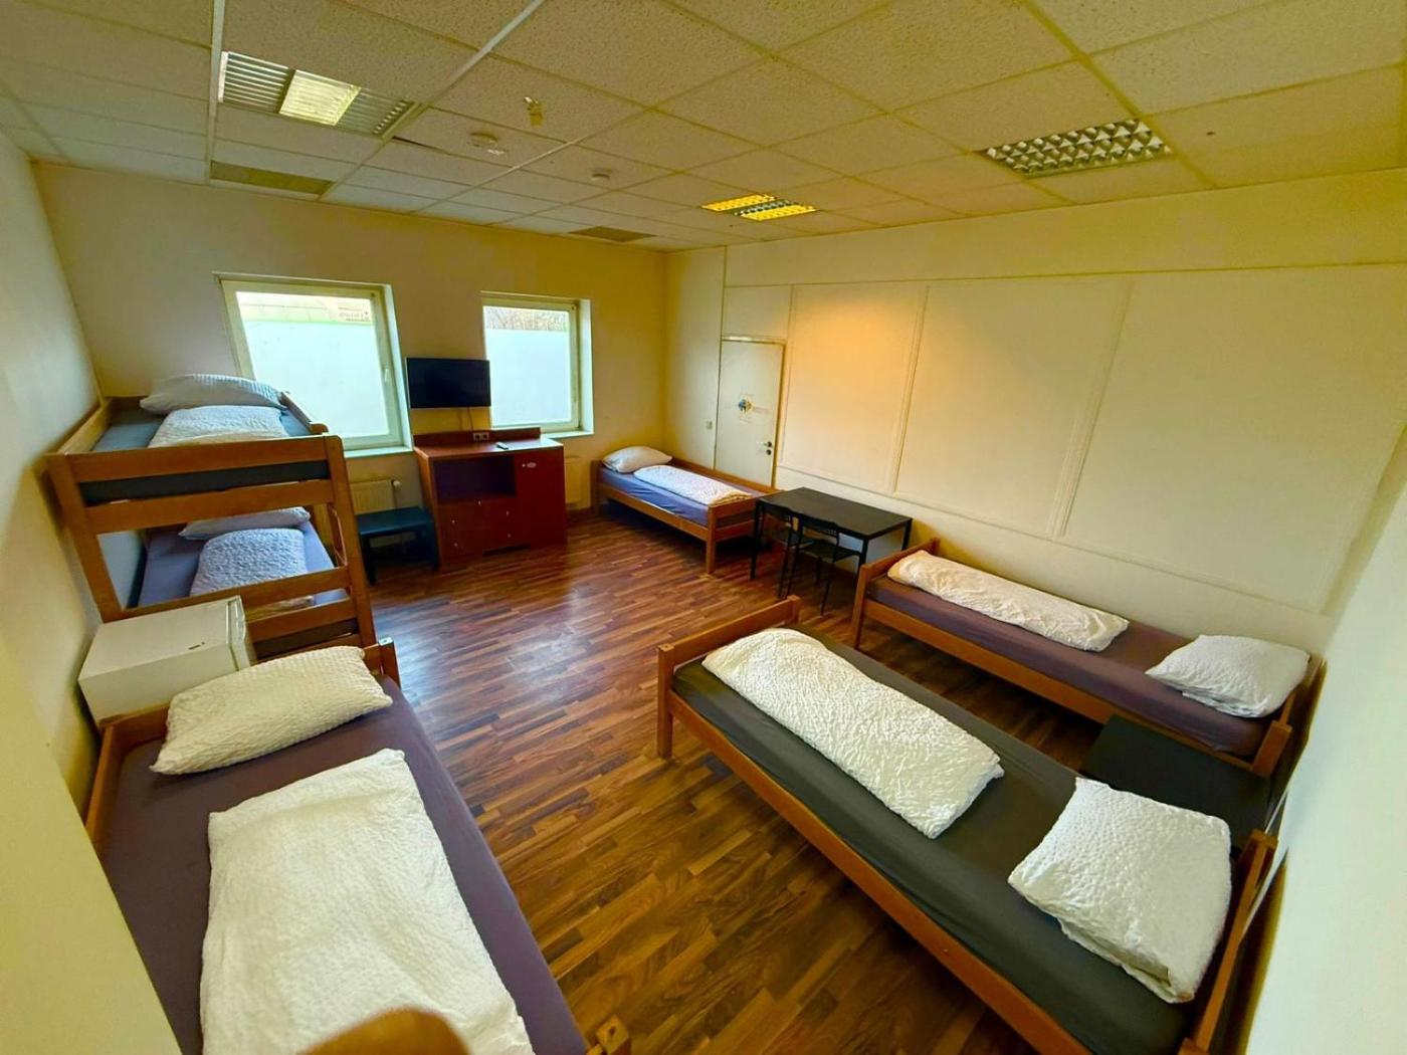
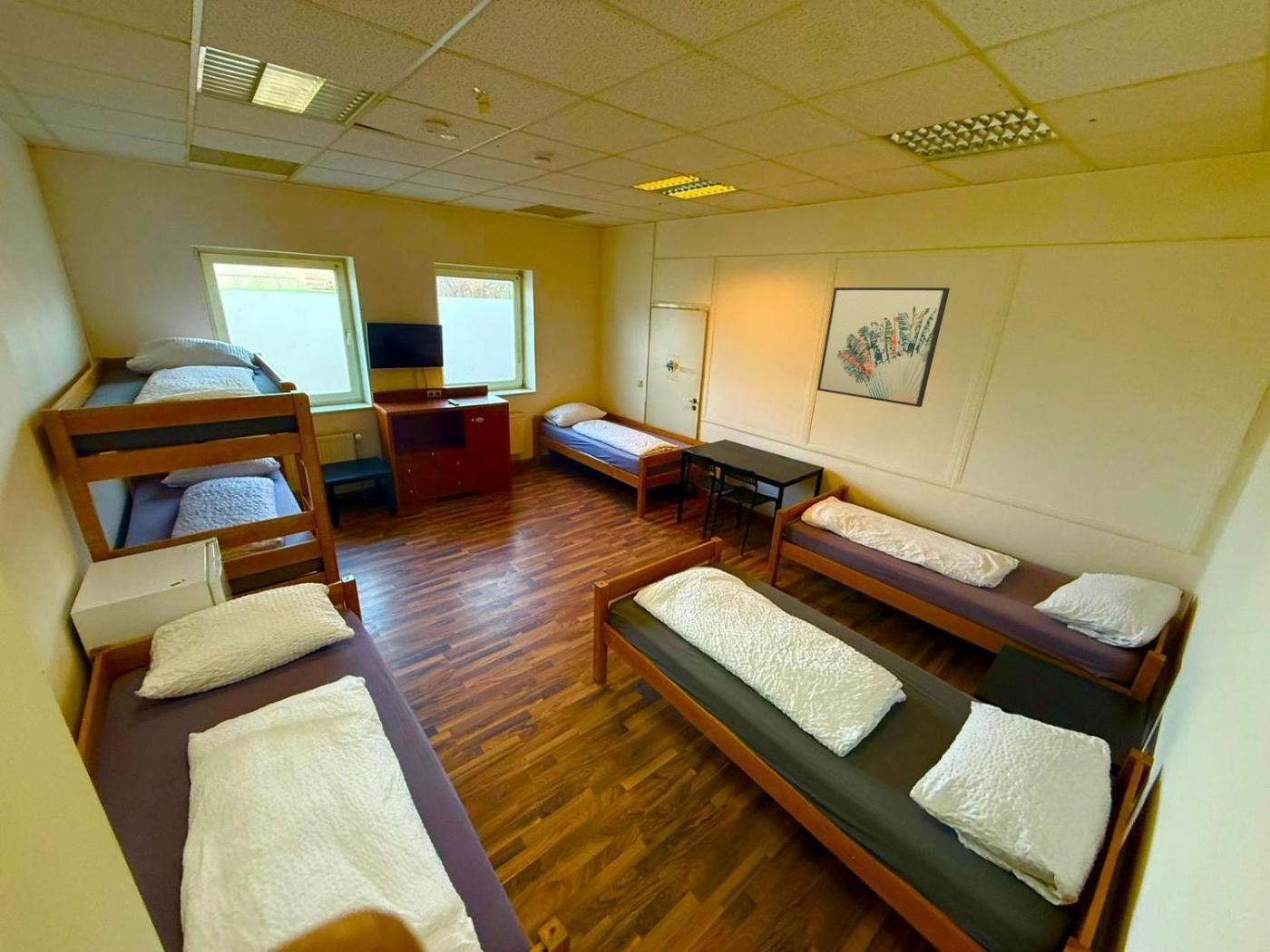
+ wall art [816,287,951,408]
